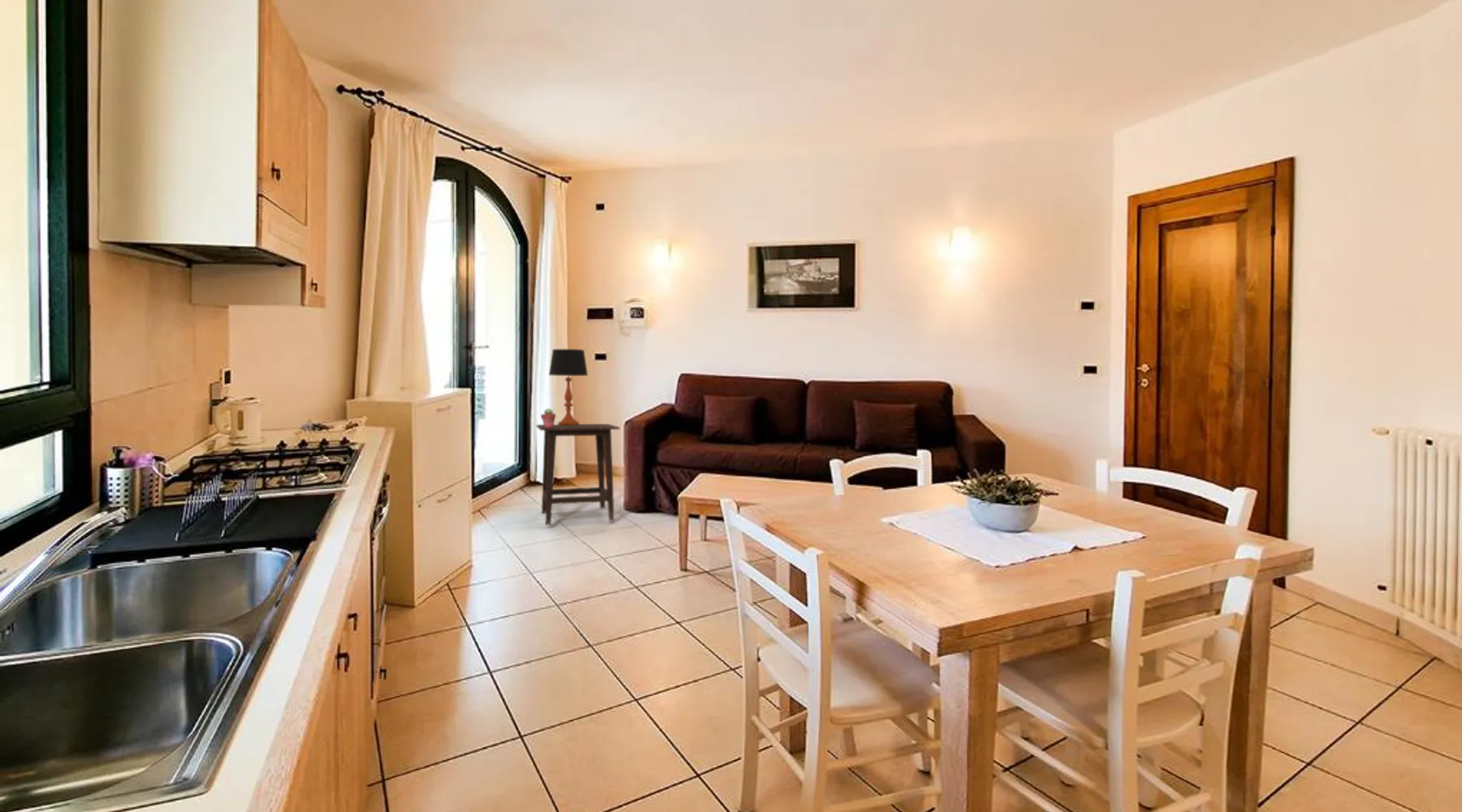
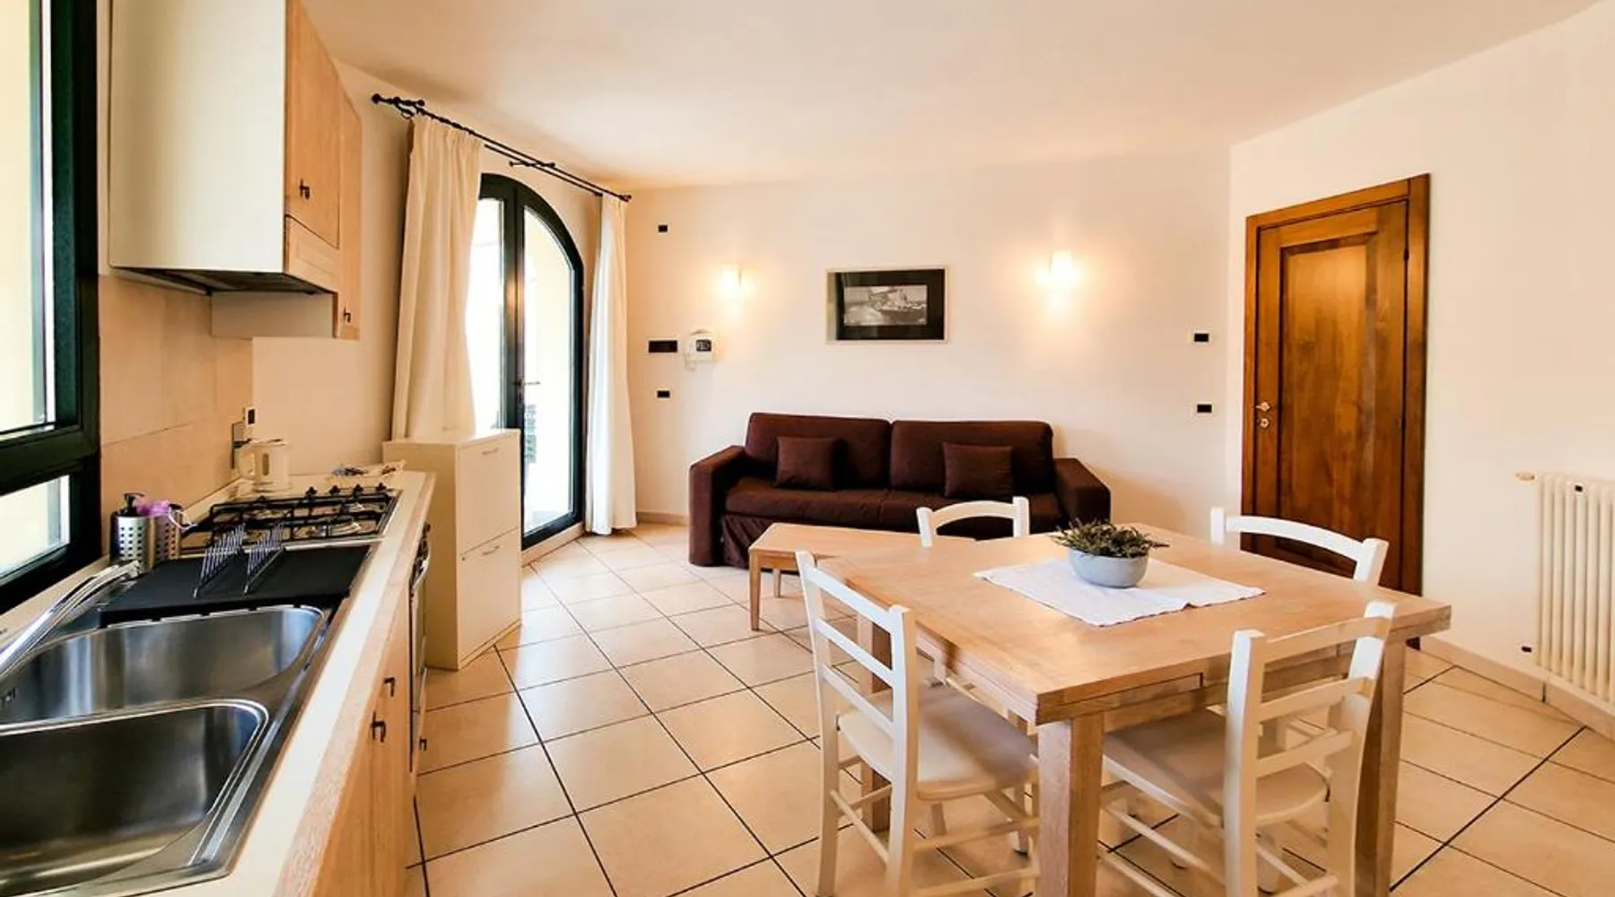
- potted succulent [540,408,556,428]
- side table [536,423,621,526]
- table lamp [547,348,589,425]
